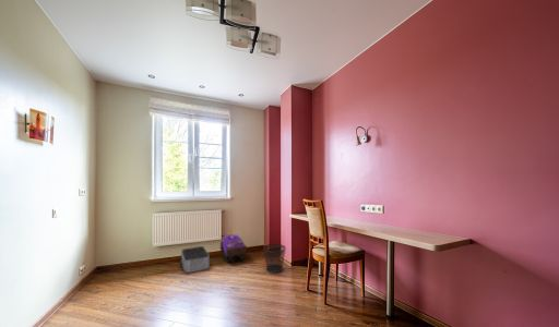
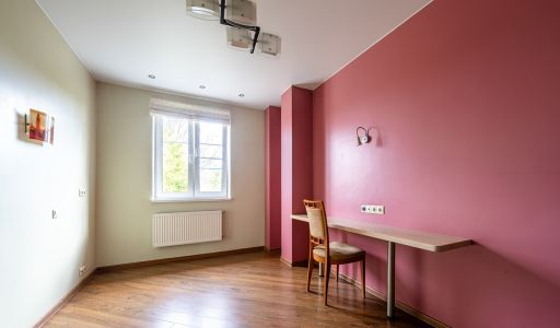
- wastebasket [263,243,286,275]
- backpack [219,233,248,263]
- storage bin [180,245,211,274]
